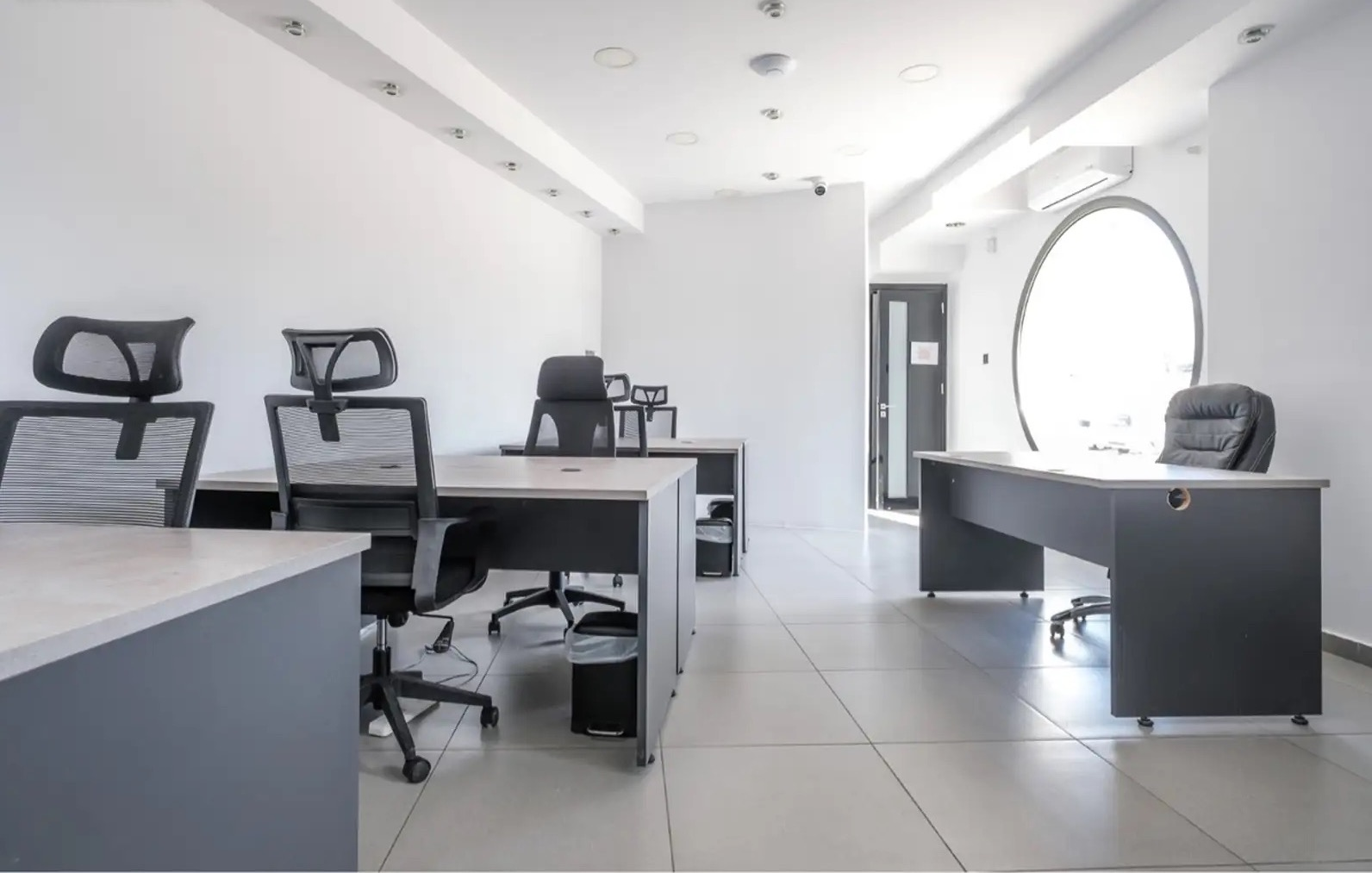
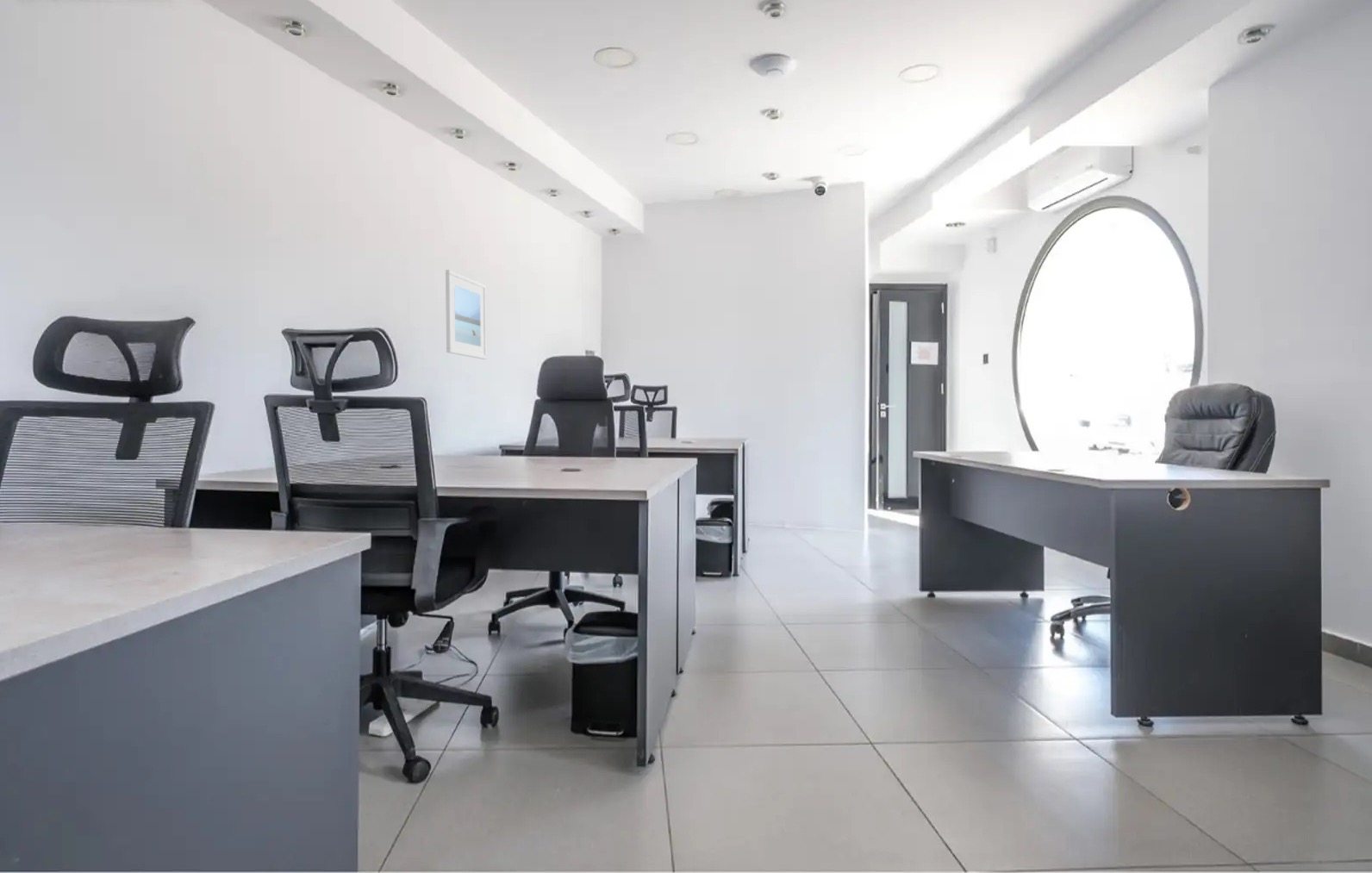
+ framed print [445,269,488,360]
